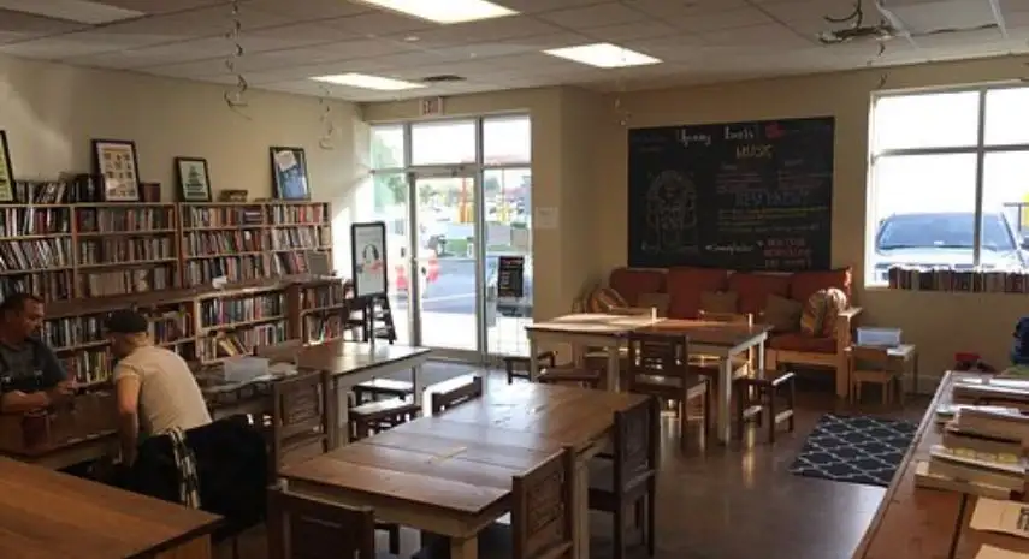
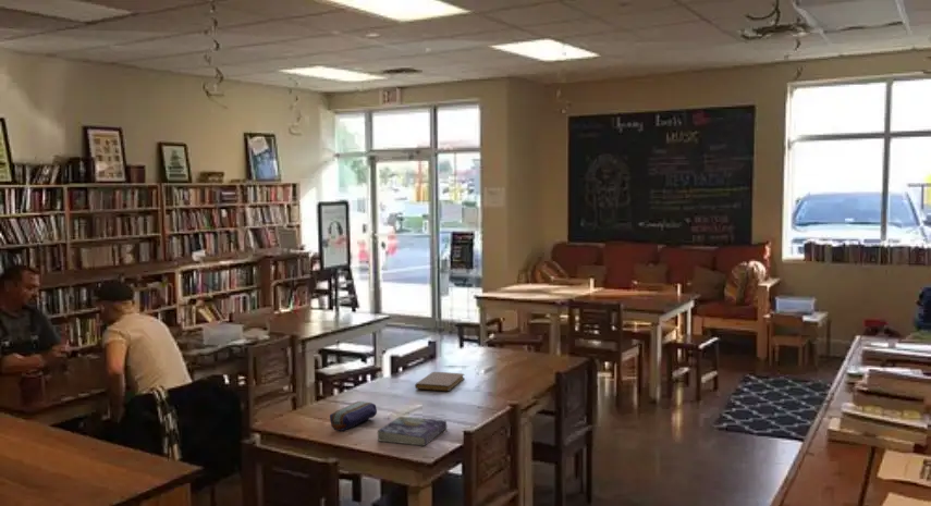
+ pencil case [329,400,378,432]
+ book [376,416,448,447]
+ notebook [414,371,465,392]
